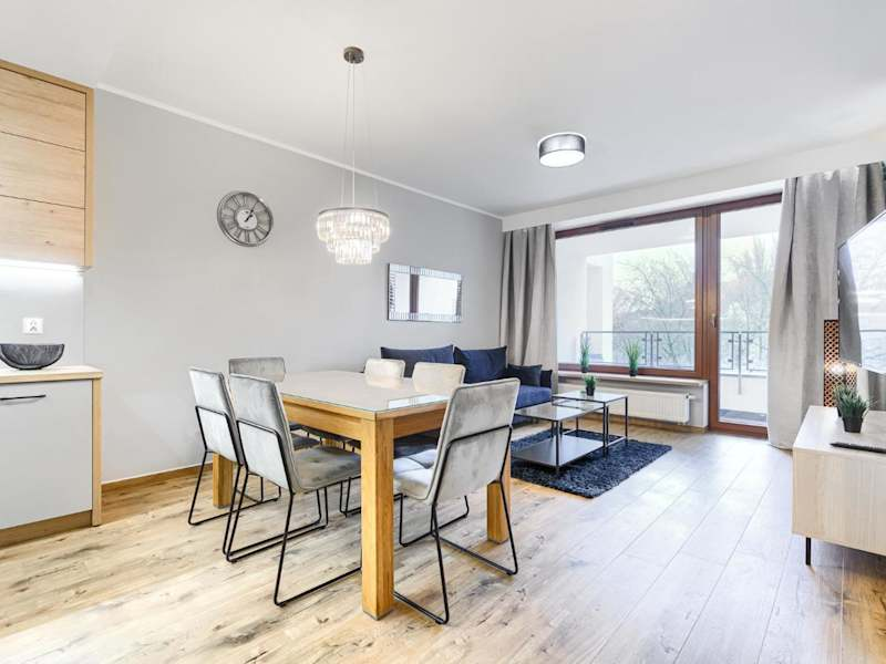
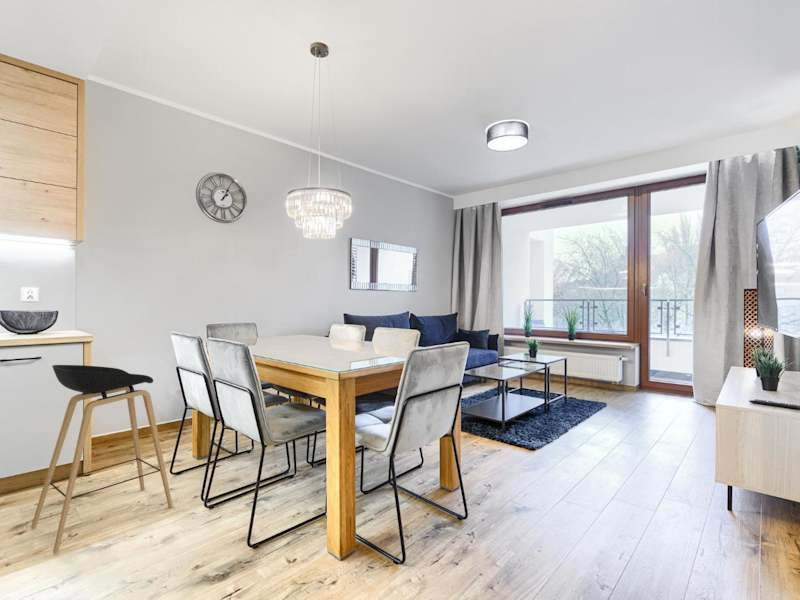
+ stool [30,364,174,554]
